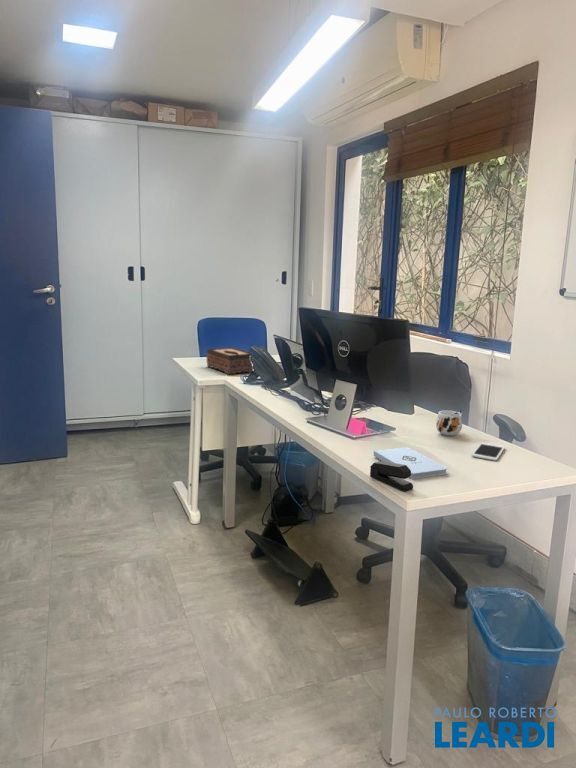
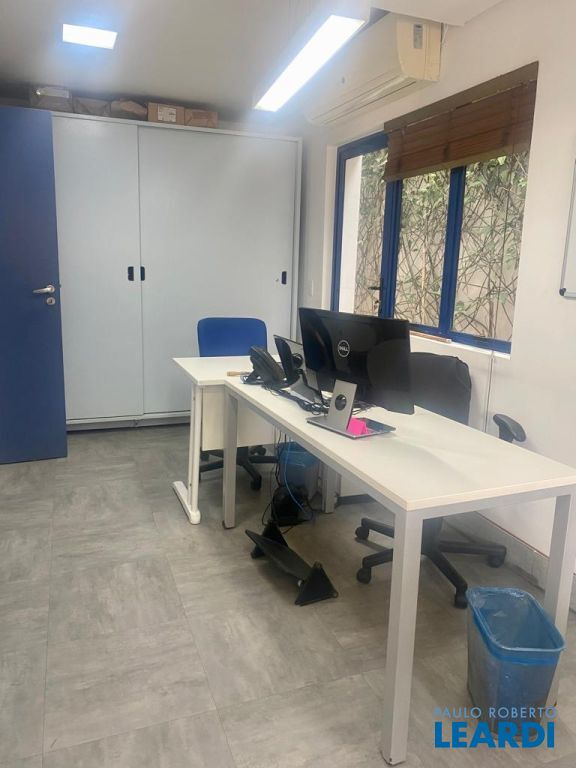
- stapler [369,460,414,492]
- cell phone [471,442,506,462]
- notepad [373,446,448,480]
- mug [435,409,463,437]
- tissue box [206,346,254,375]
